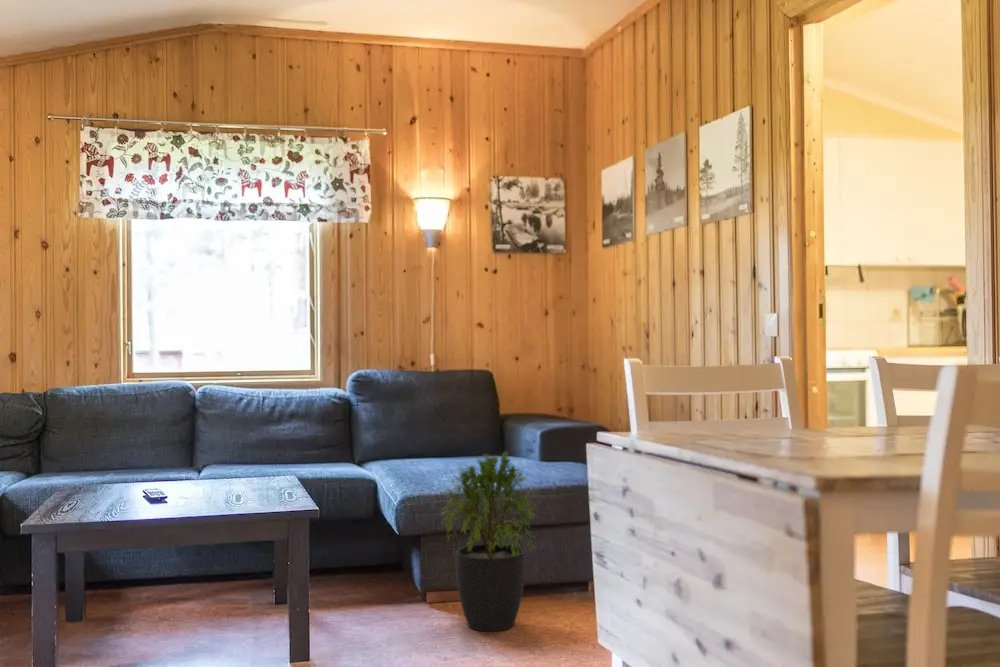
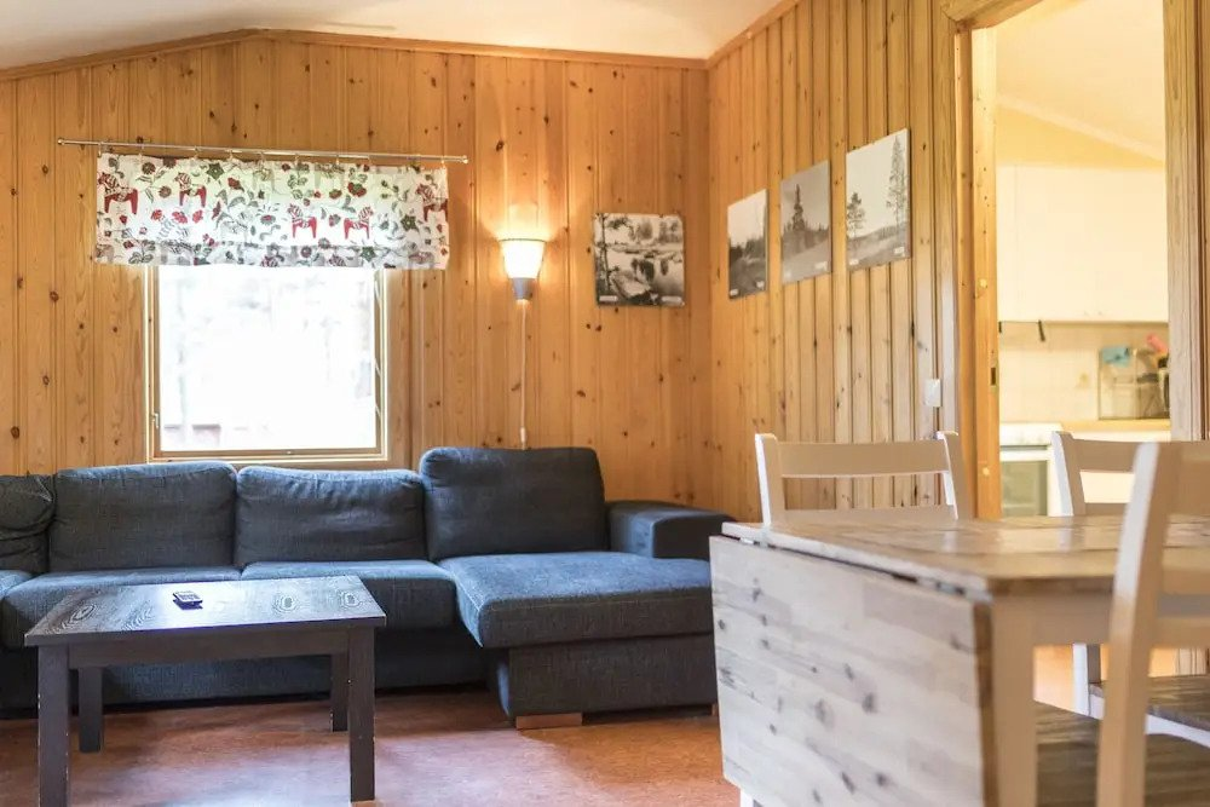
- potted plant [438,449,540,632]
